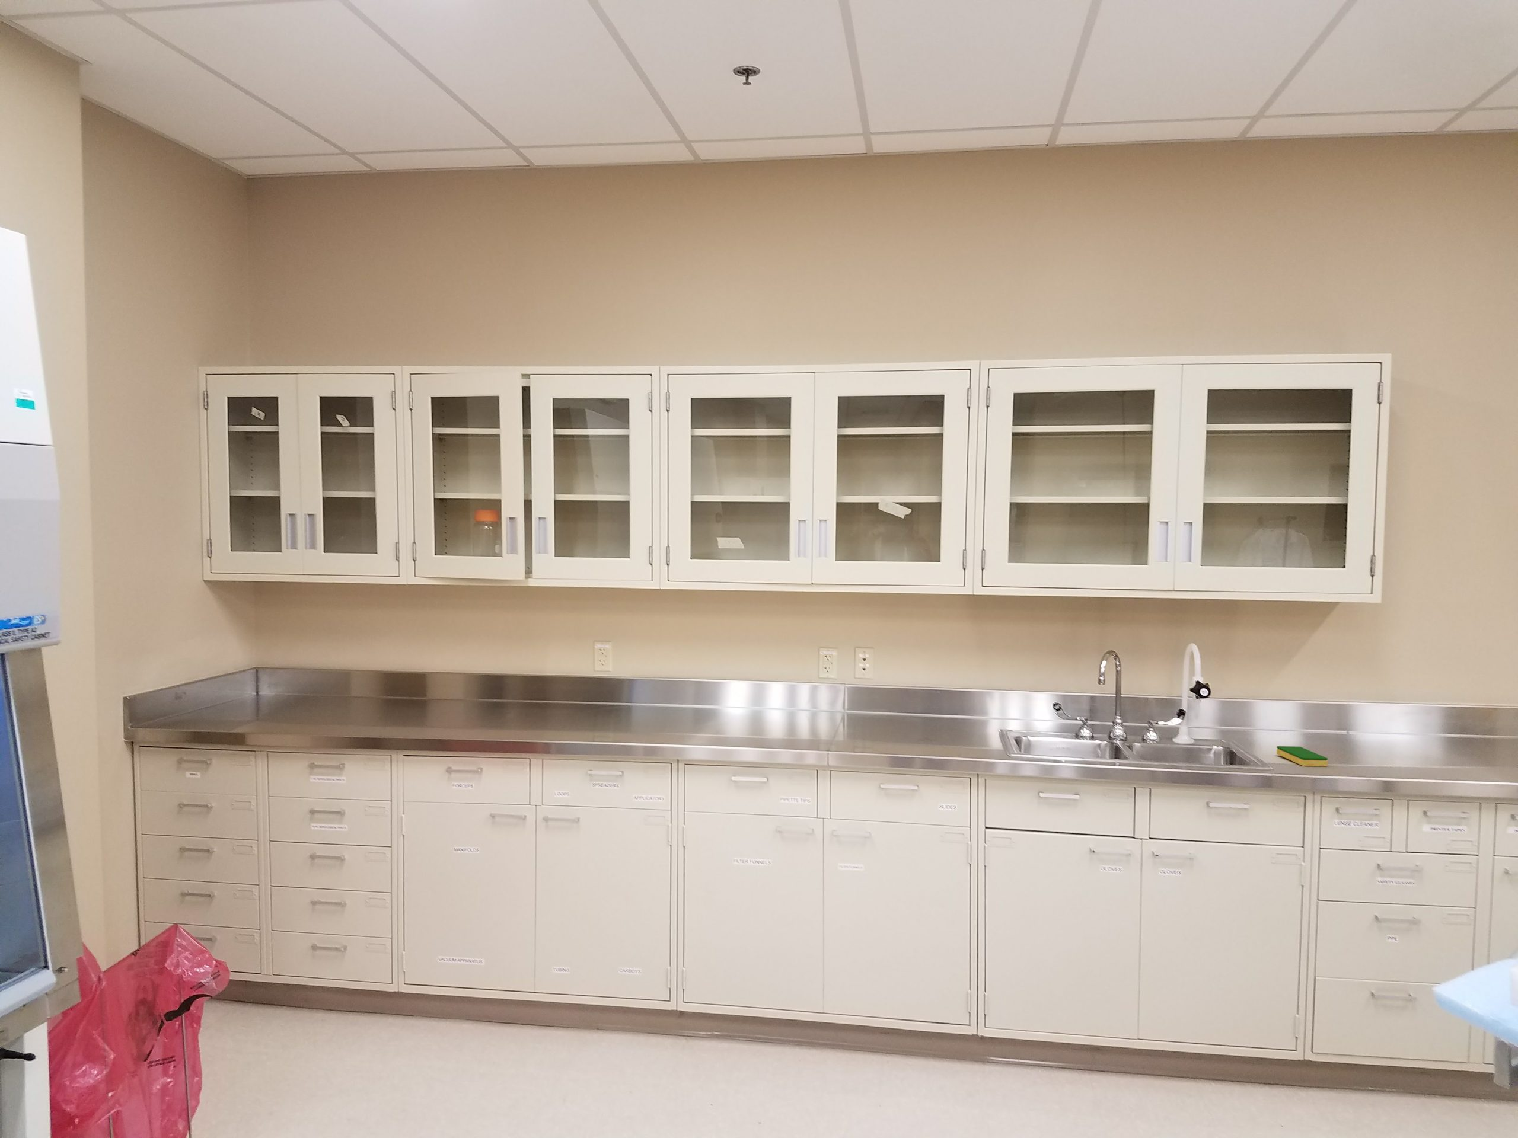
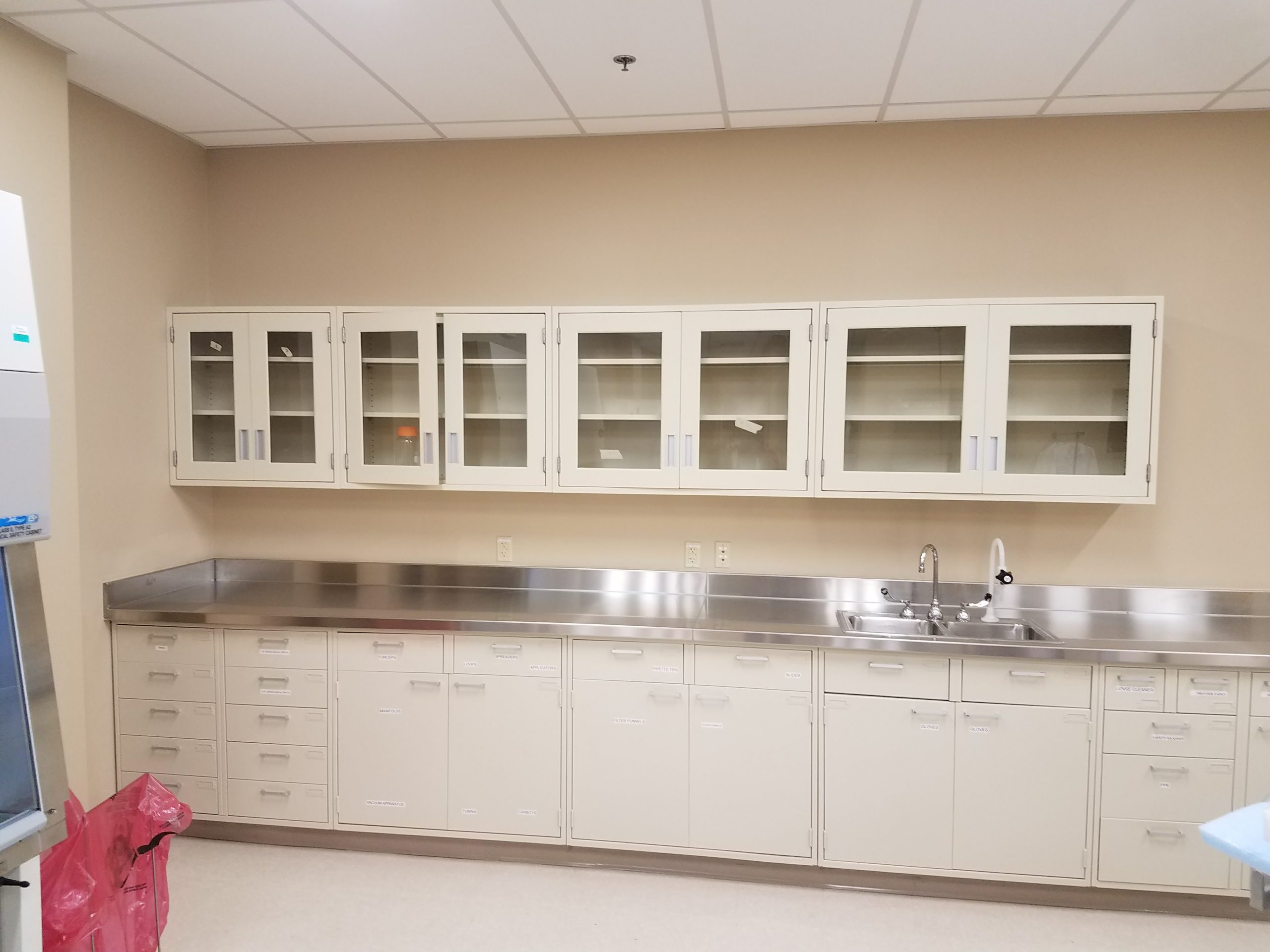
- dish sponge [1277,746,1328,767]
